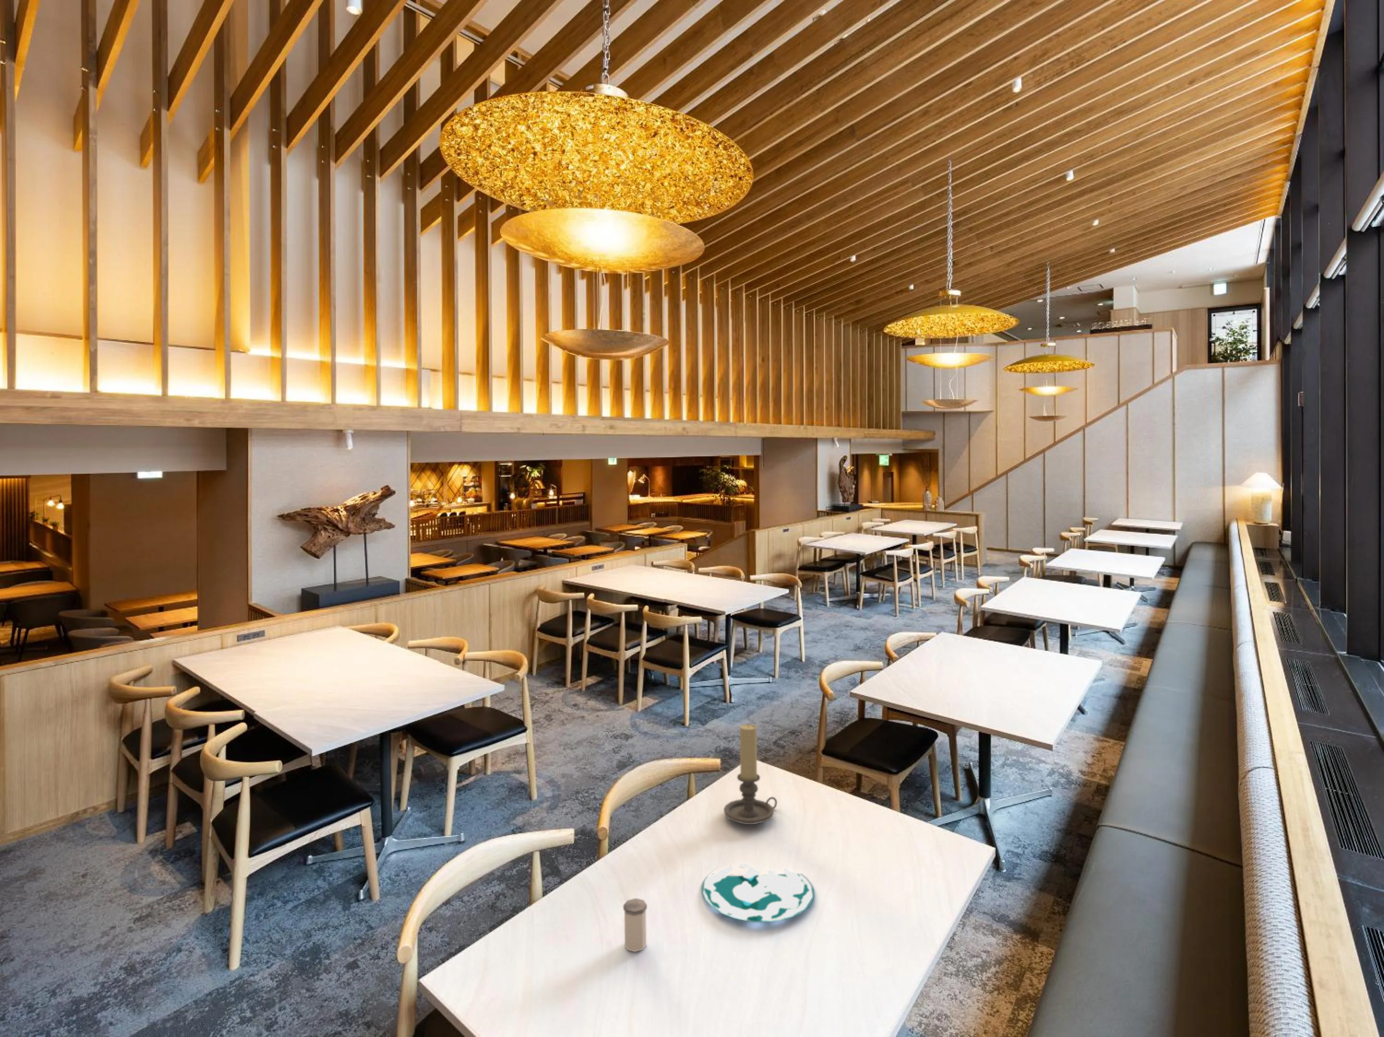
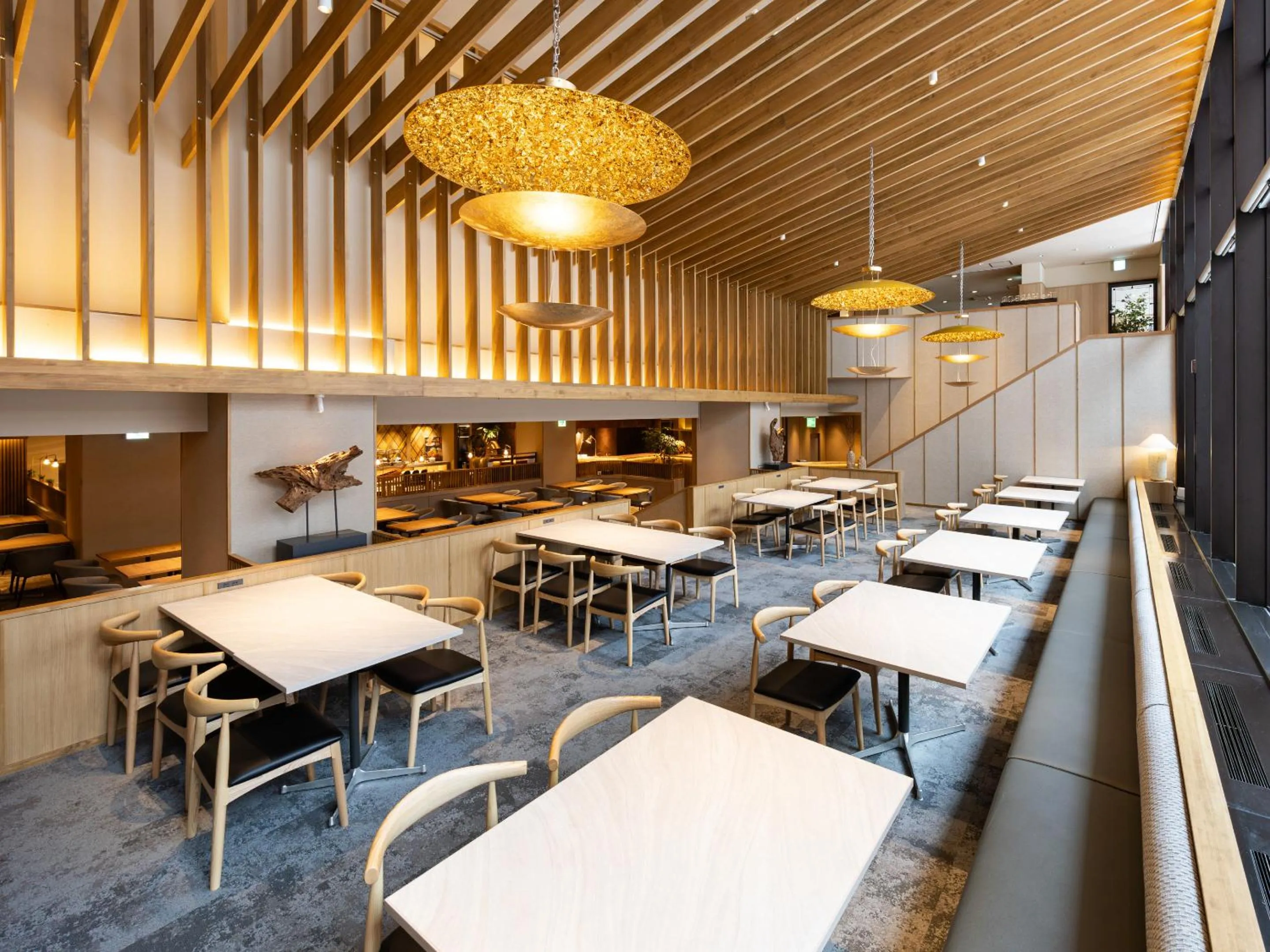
- plate [701,863,815,923]
- candle holder [724,724,777,825]
- salt shaker [622,898,647,952]
